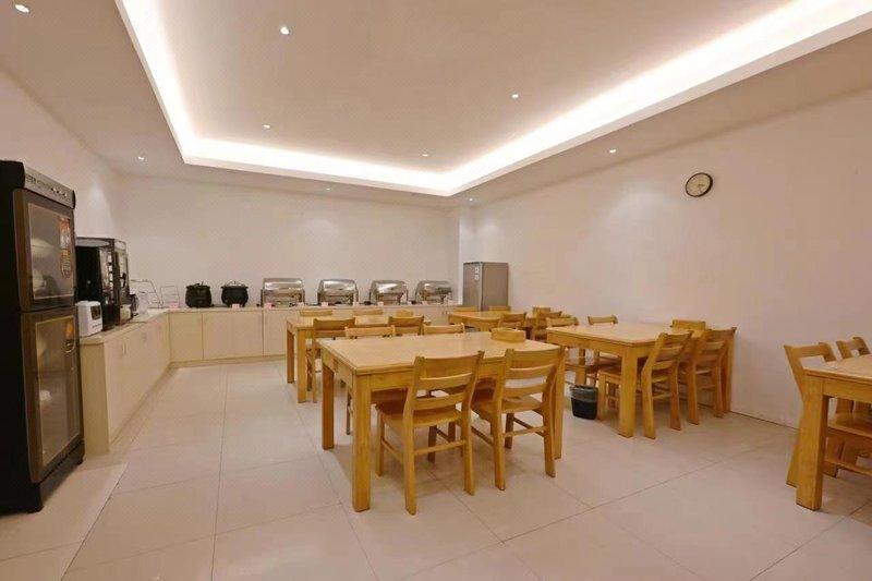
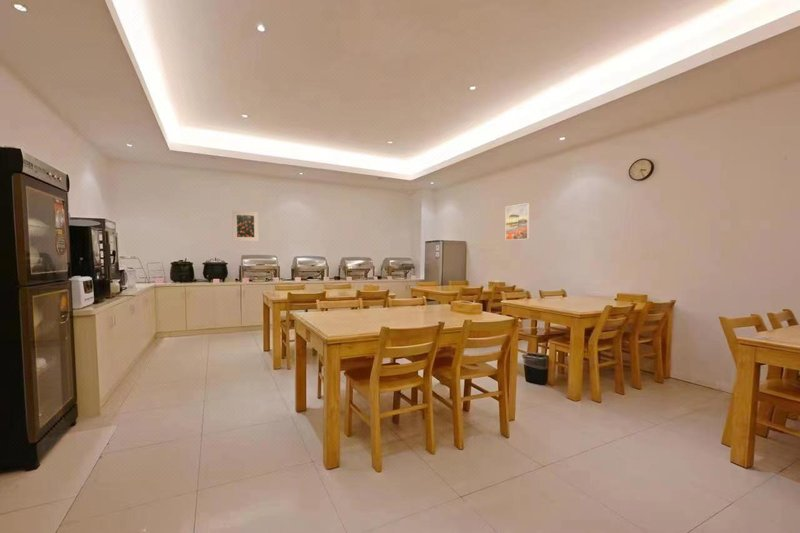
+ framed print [231,210,260,242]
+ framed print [505,202,530,241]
